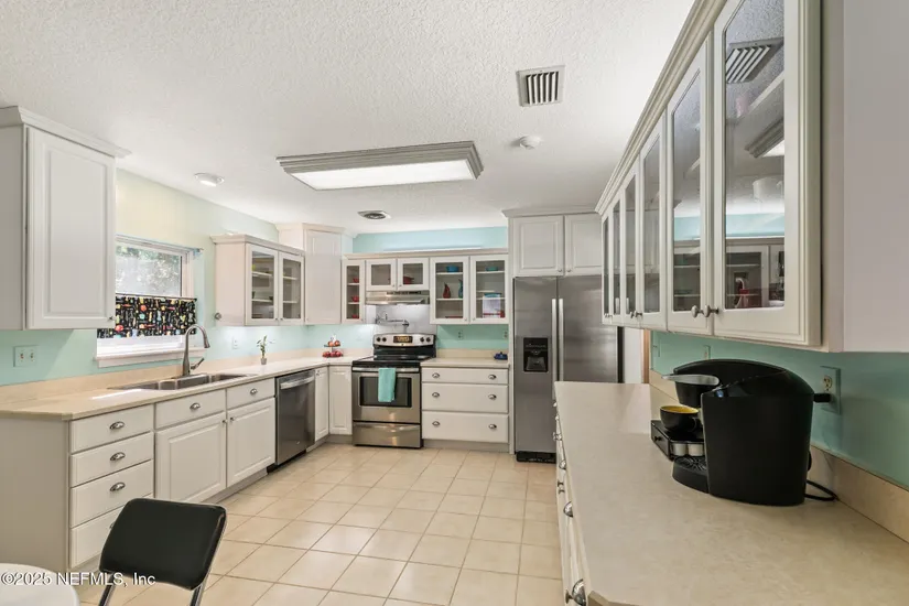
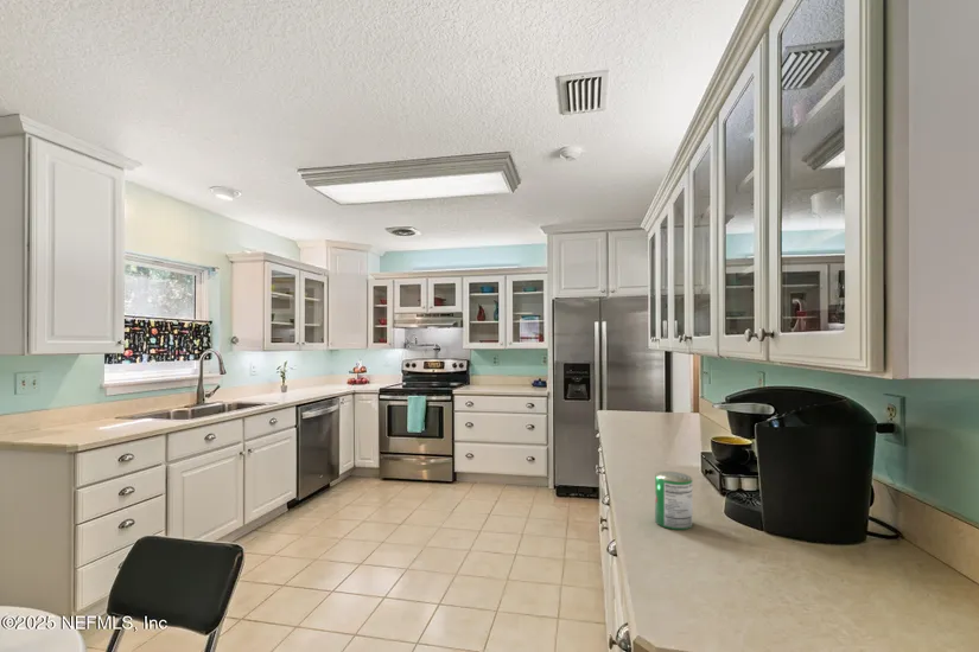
+ can [654,469,694,531]
